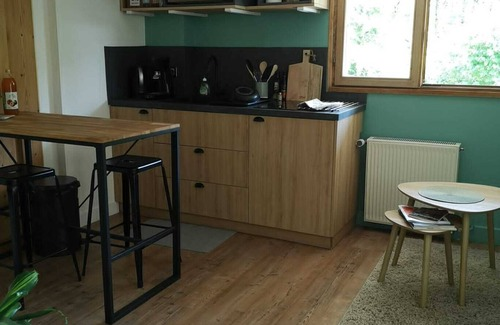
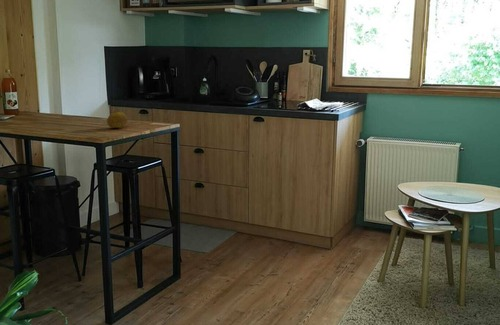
+ fruit [106,111,128,129]
